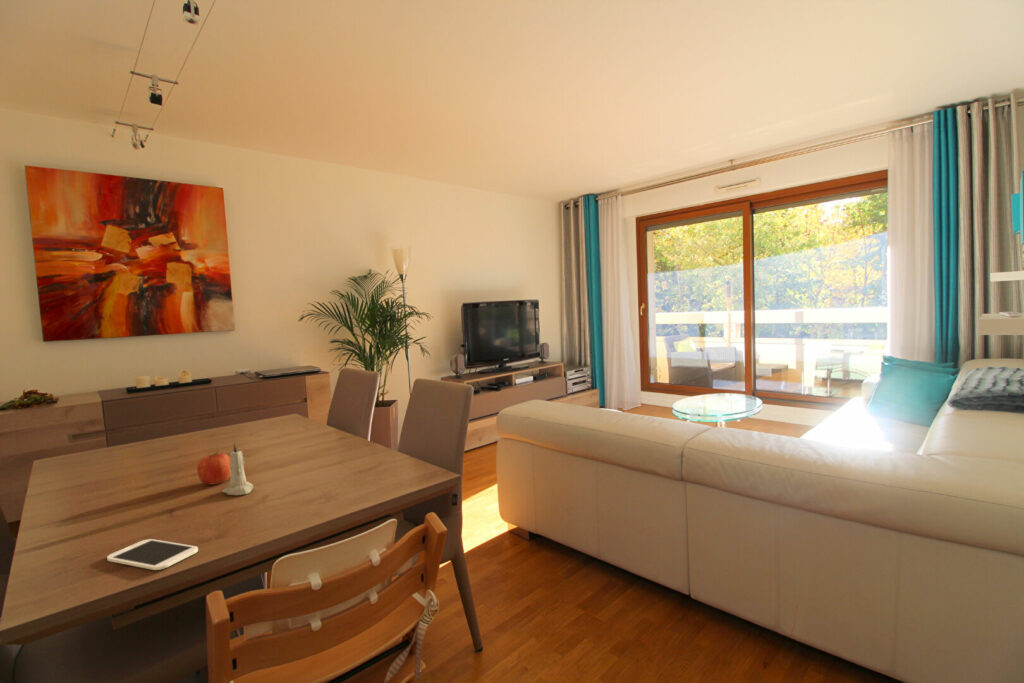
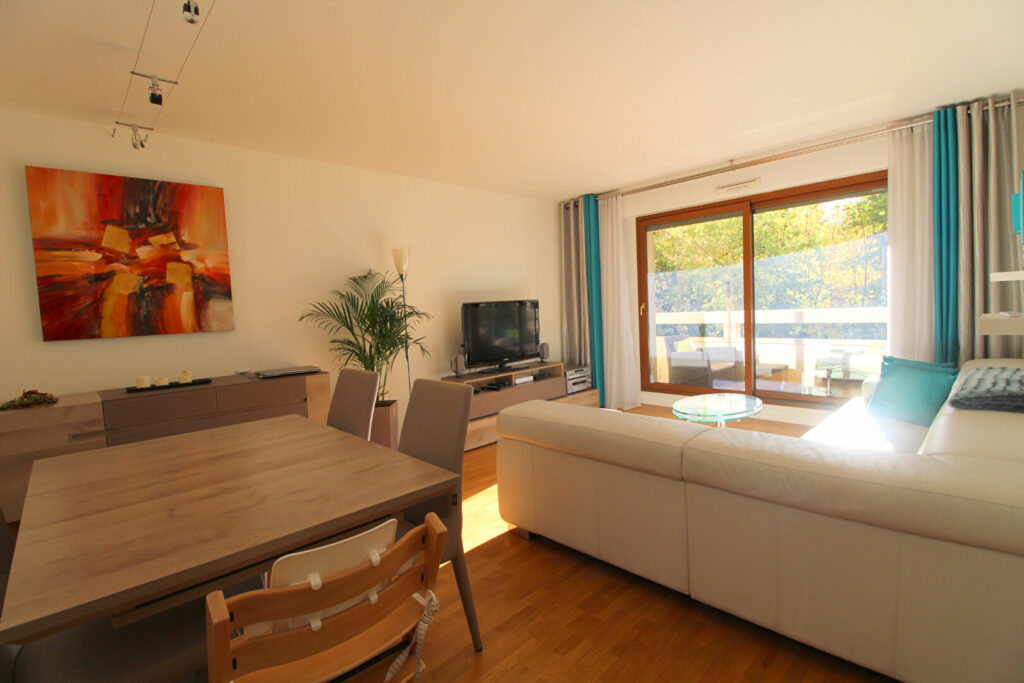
- fruit [196,450,230,485]
- candle [221,441,254,496]
- smartphone [106,538,199,571]
